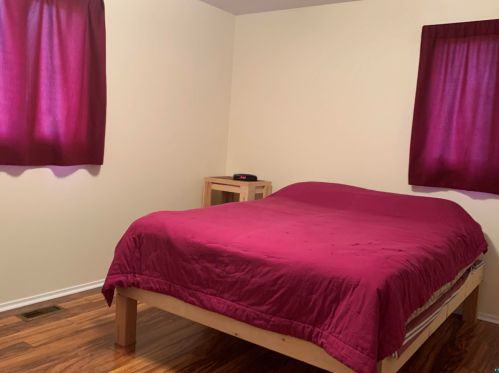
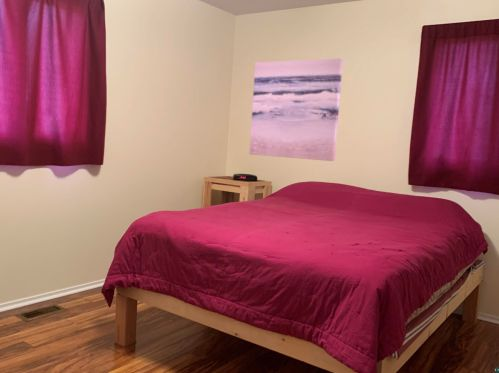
+ wall art [249,57,344,162]
